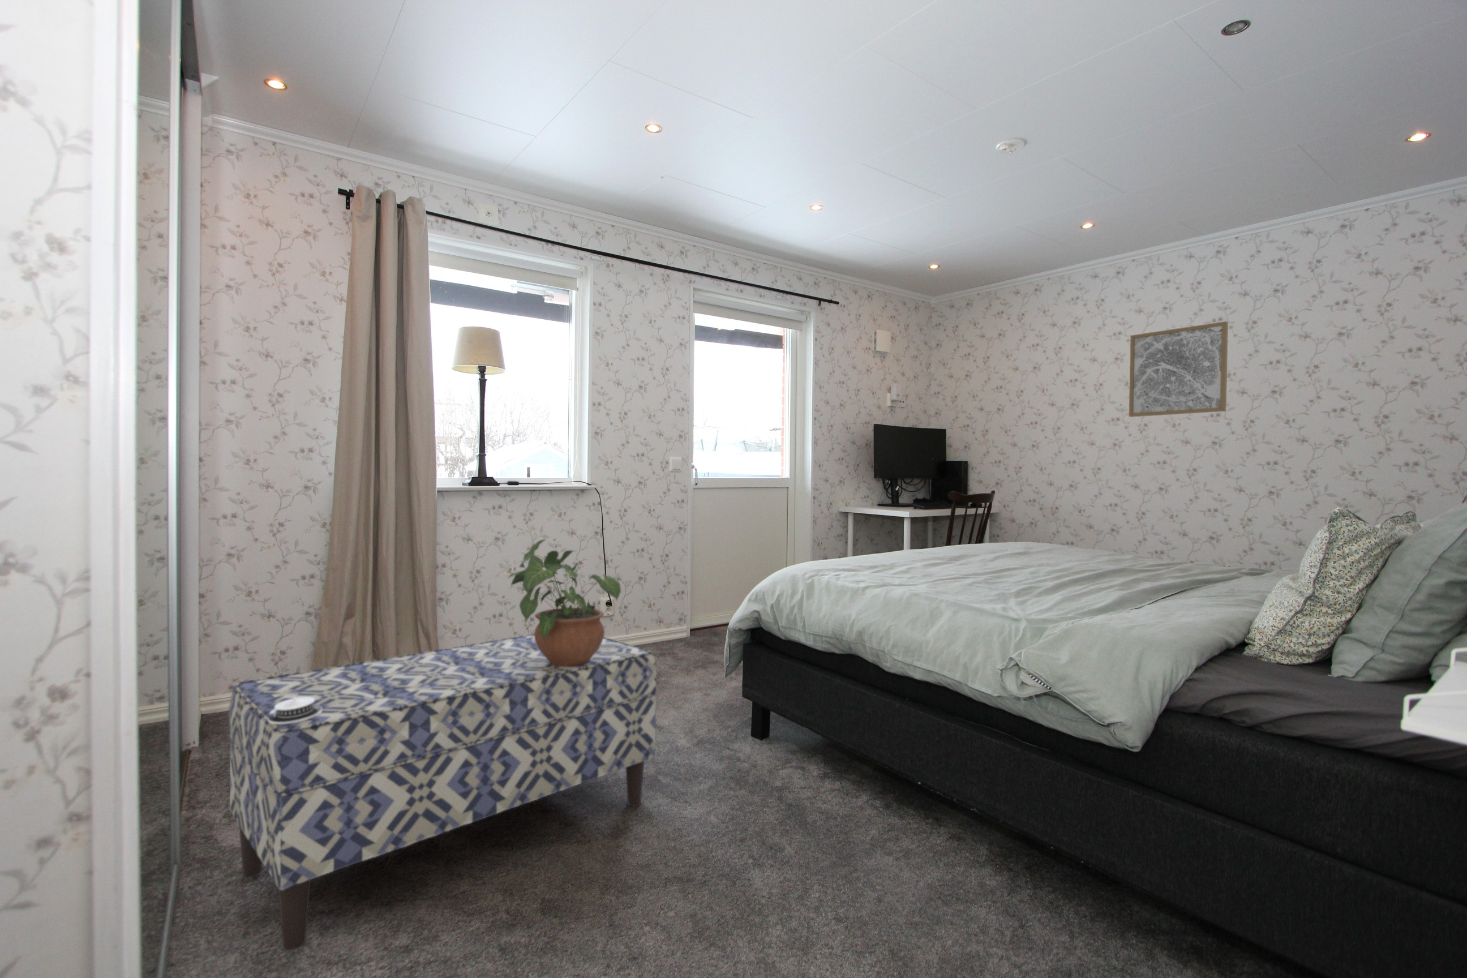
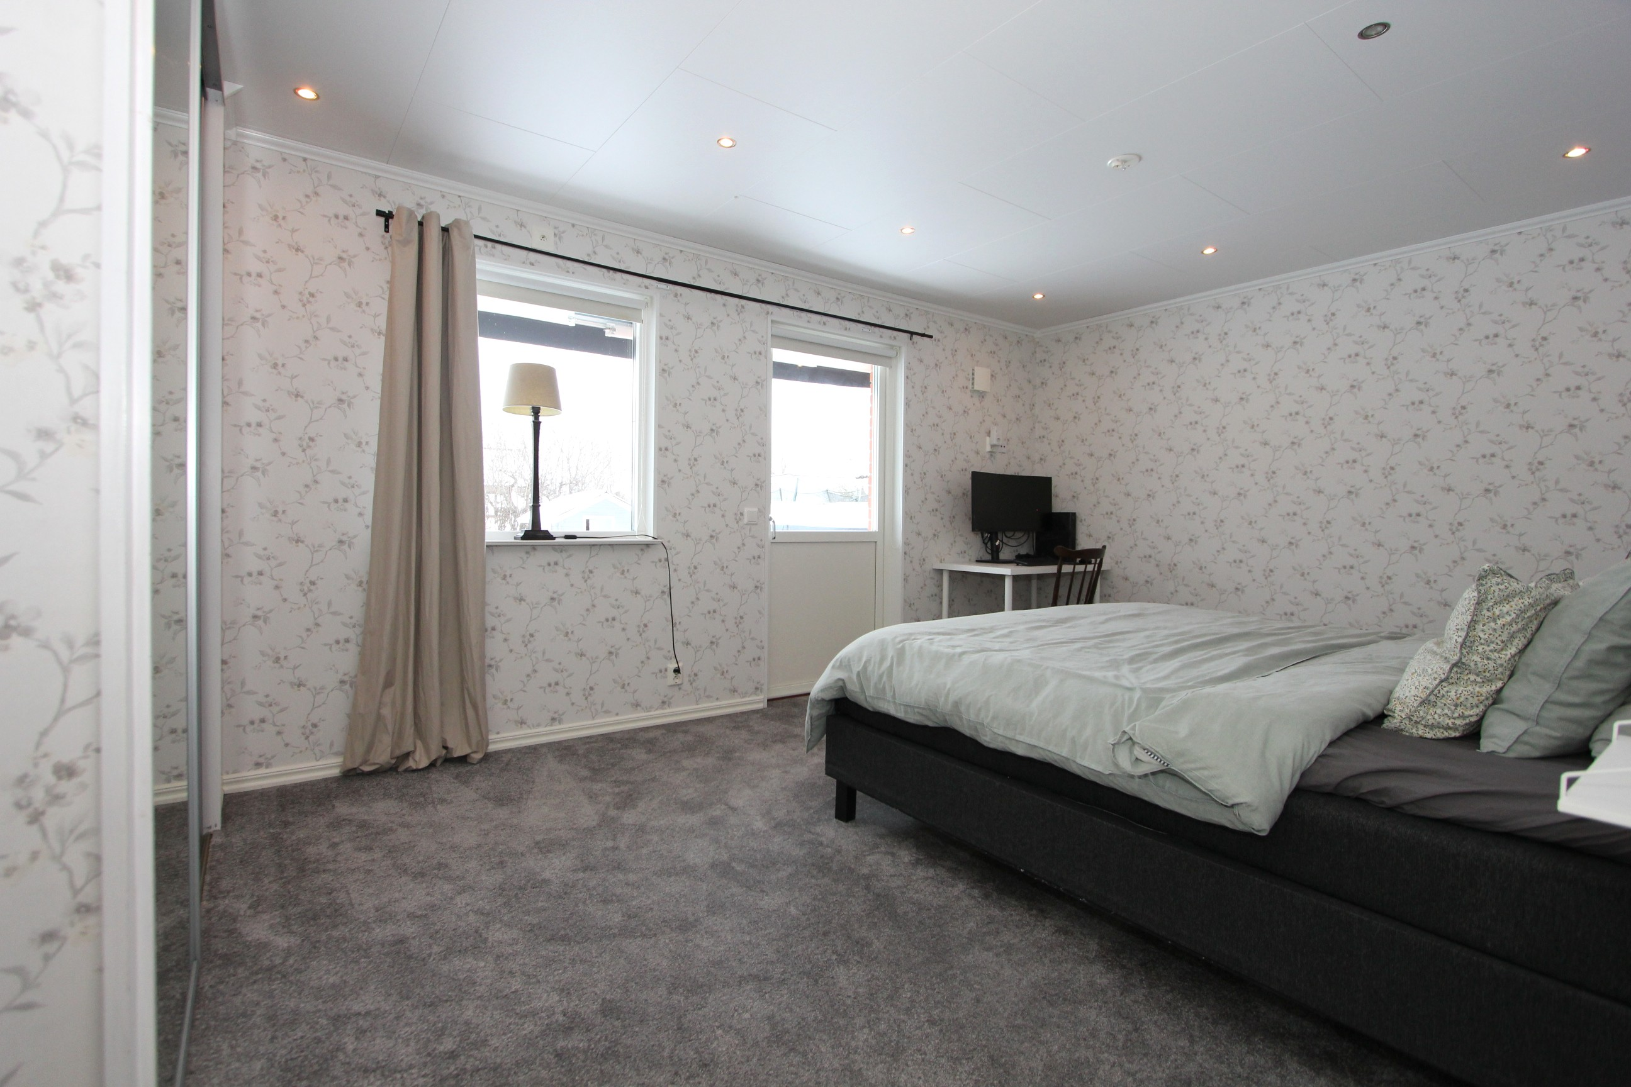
- bench [228,633,657,951]
- potted plant [508,539,621,667]
- architectural model [267,697,322,725]
- wall art [1129,321,1229,418]
